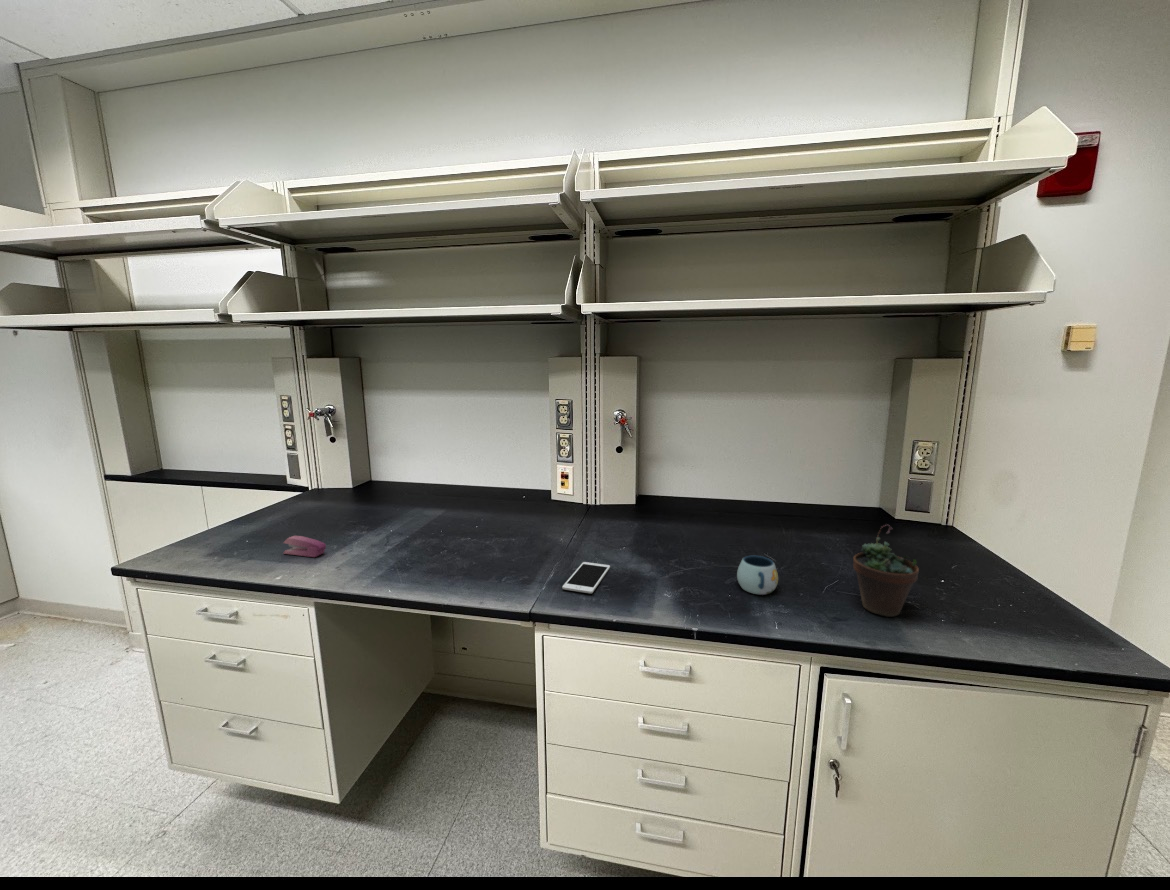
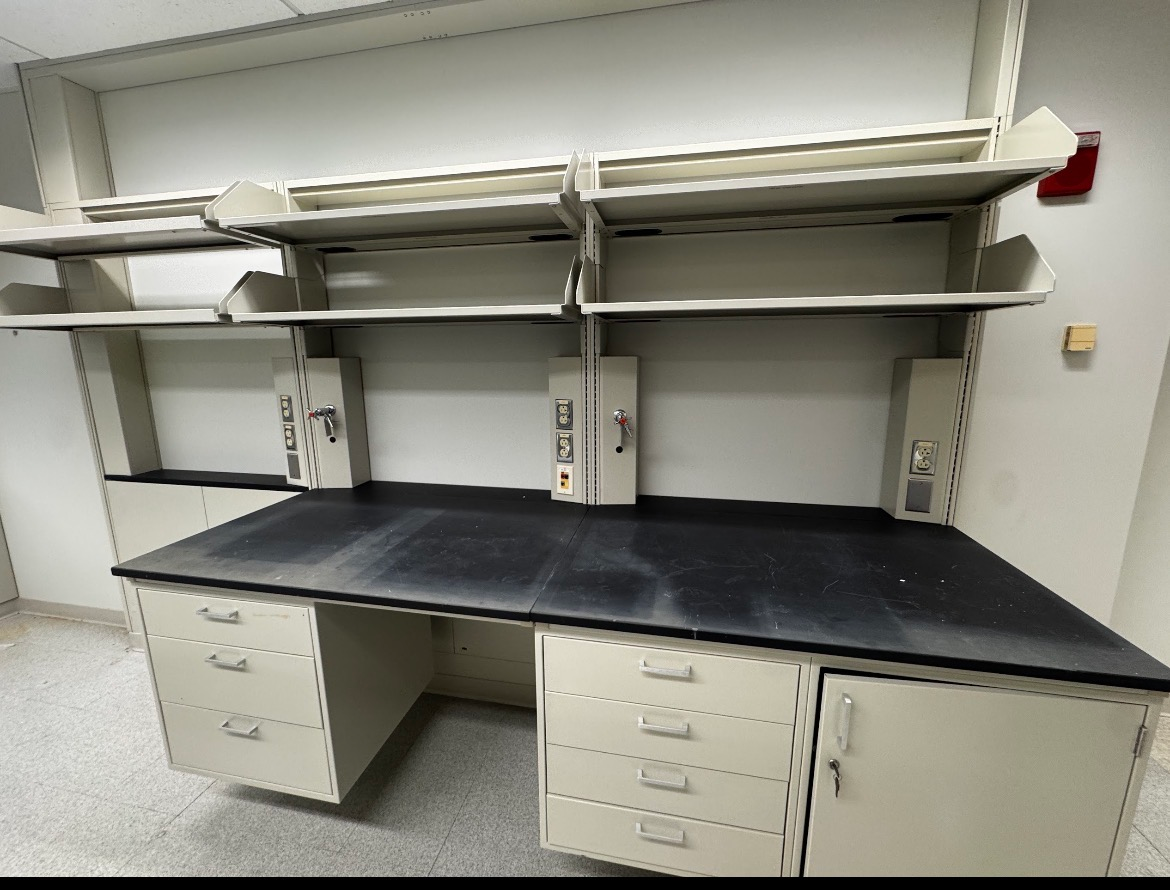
- cell phone [561,561,611,594]
- succulent plant [852,523,920,618]
- mug [736,555,779,596]
- stapler [282,535,327,558]
